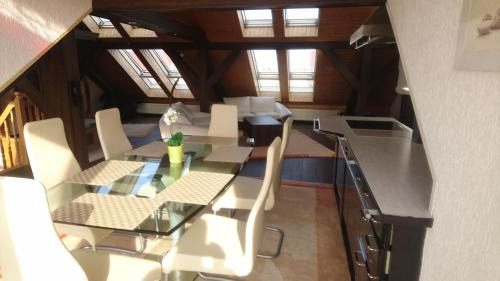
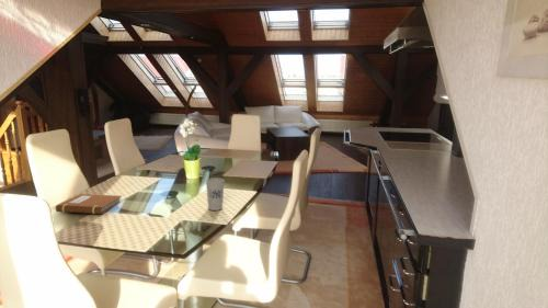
+ cup [205,176,226,212]
+ notebook [55,193,123,215]
